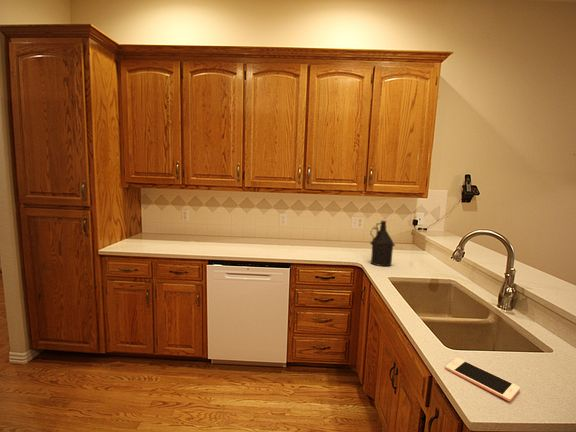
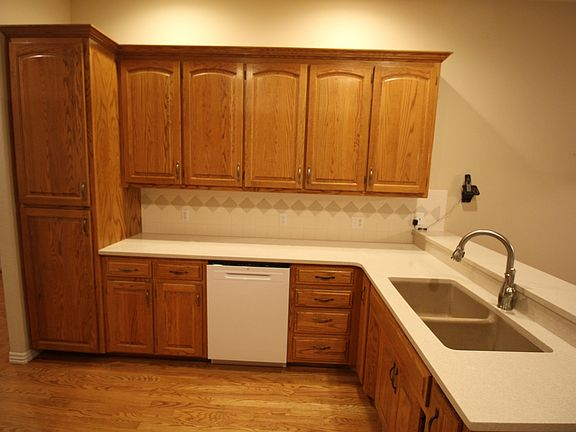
- bottle [369,219,396,267]
- cell phone [444,357,521,402]
